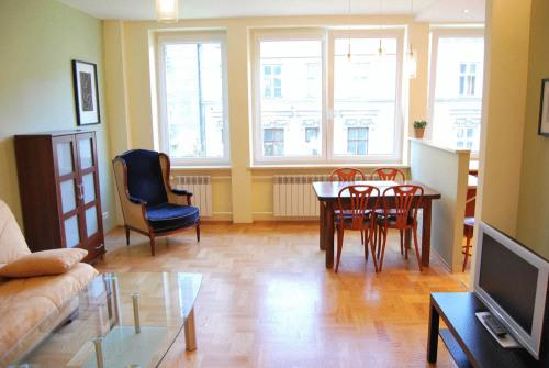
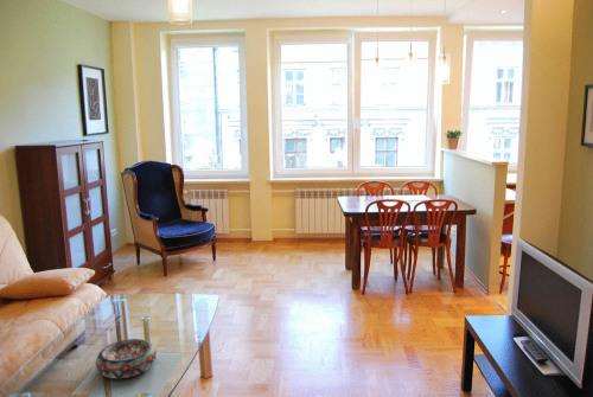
+ decorative bowl [95,338,158,379]
